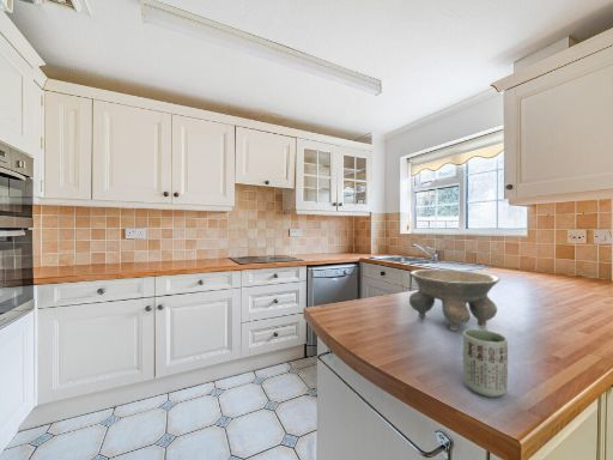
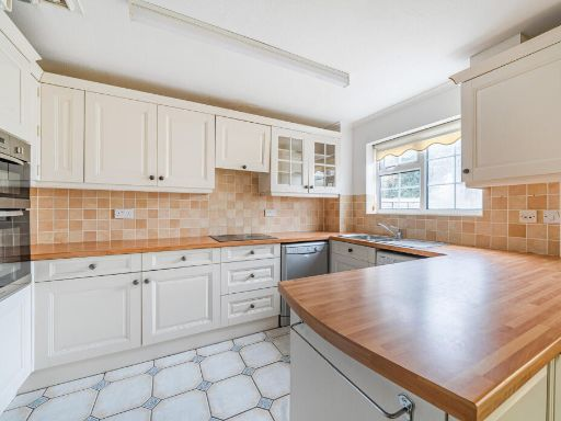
- cup [462,328,509,398]
- bowl [408,268,502,332]
